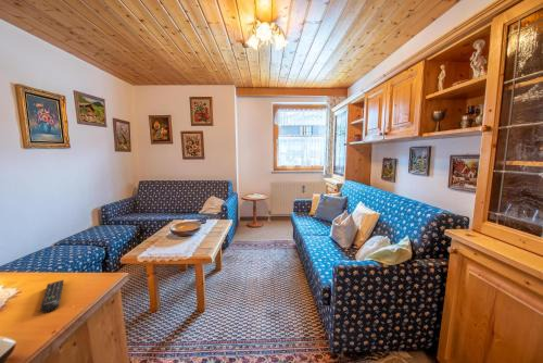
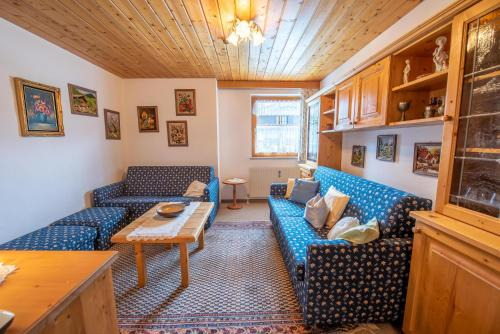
- remote control [39,279,65,314]
